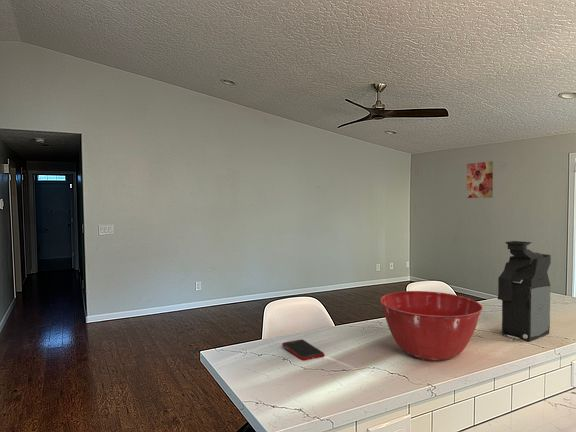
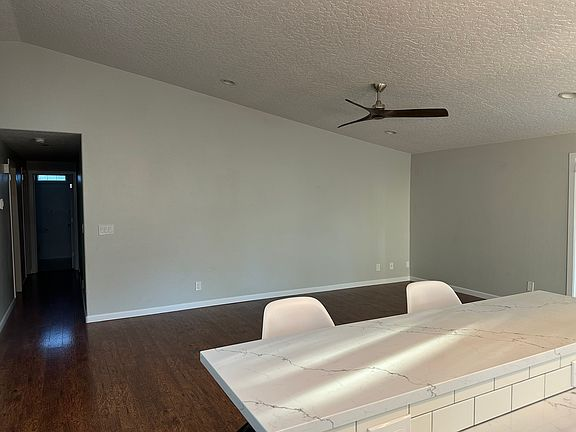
- coffee maker [497,240,552,343]
- cell phone [281,339,325,361]
- wall art [466,160,494,199]
- mixing bowl [379,290,484,362]
